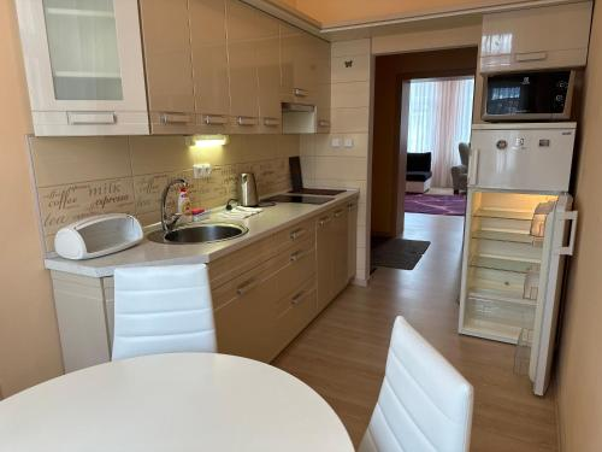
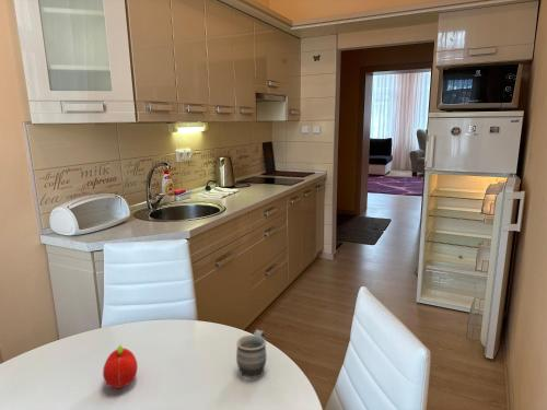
+ mug [235,329,268,379]
+ fruit [102,344,139,389]
